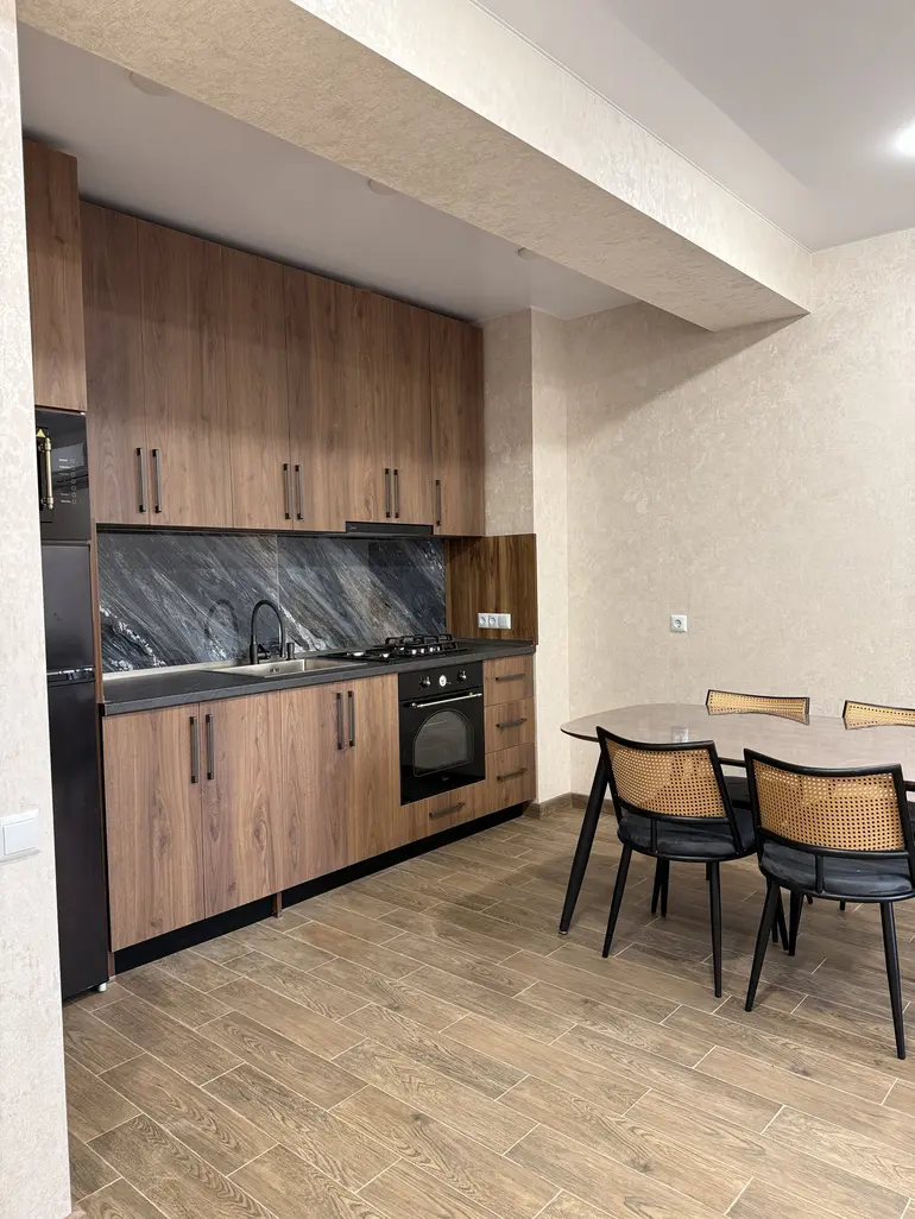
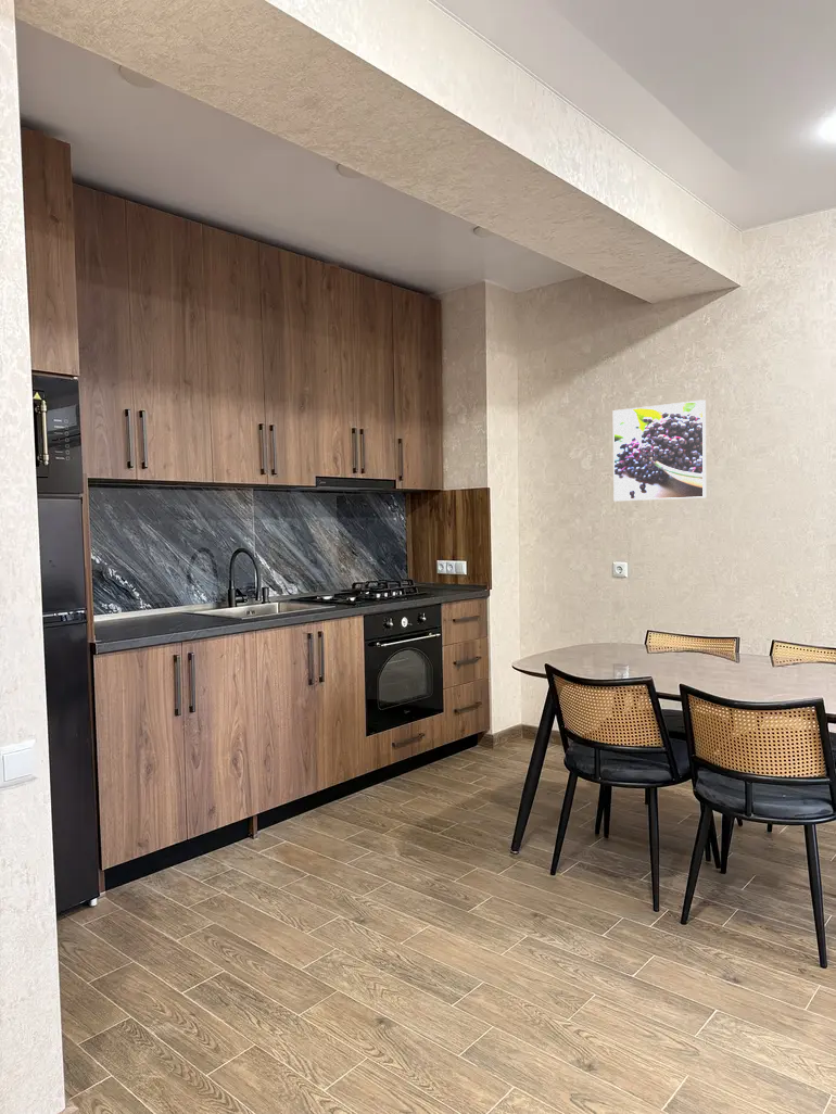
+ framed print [612,398,707,502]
